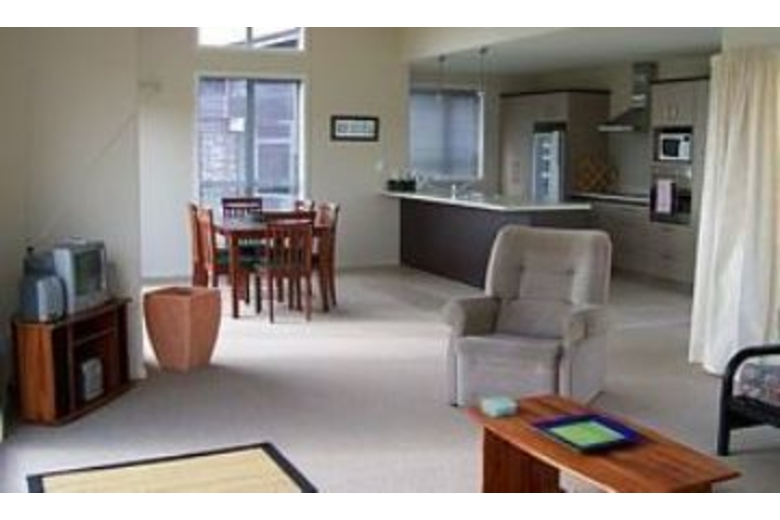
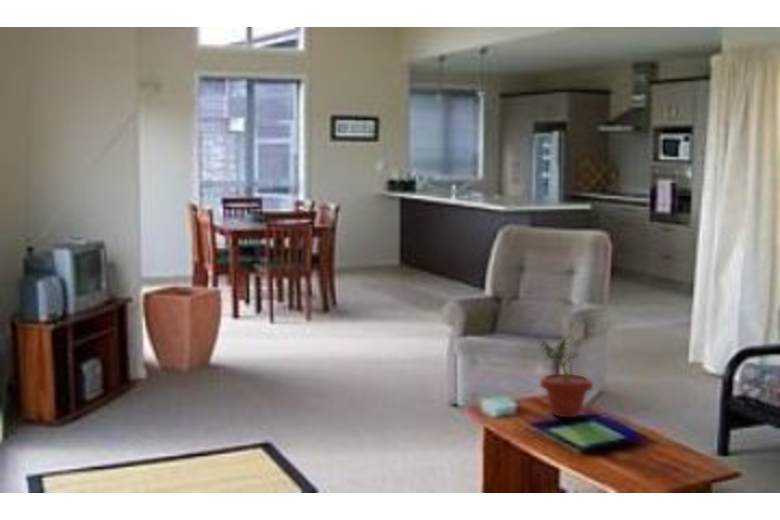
+ potted plant [537,334,594,418]
